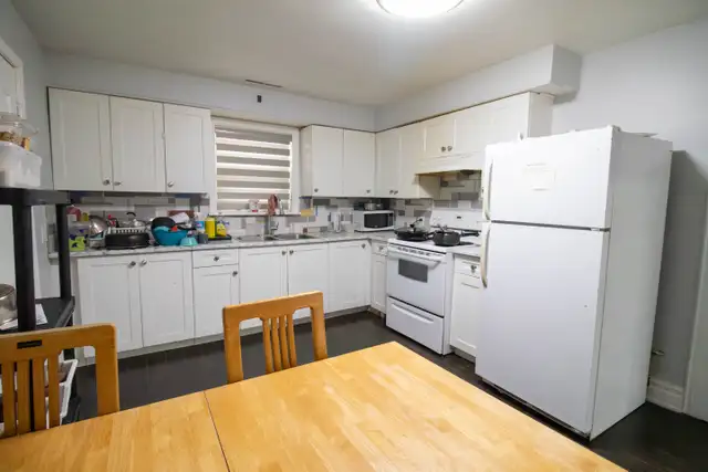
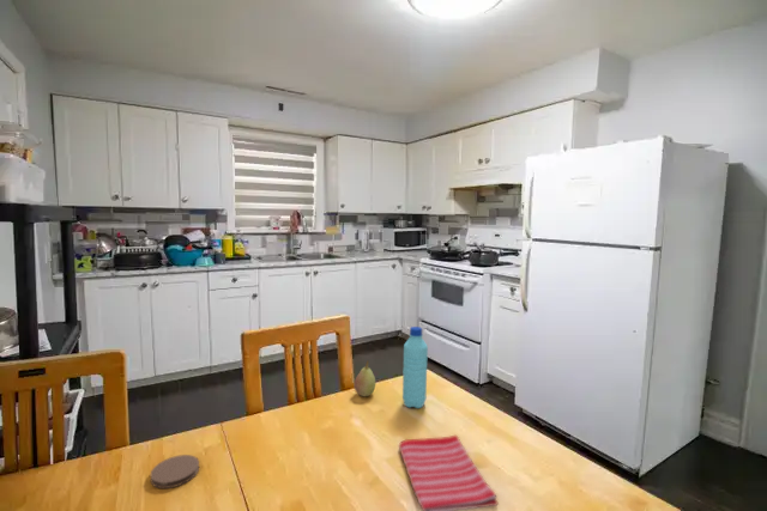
+ water bottle [401,326,429,409]
+ dish towel [398,433,499,511]
+ fruit [354,359,376,397]
+ coaster [150,454,200,489]
